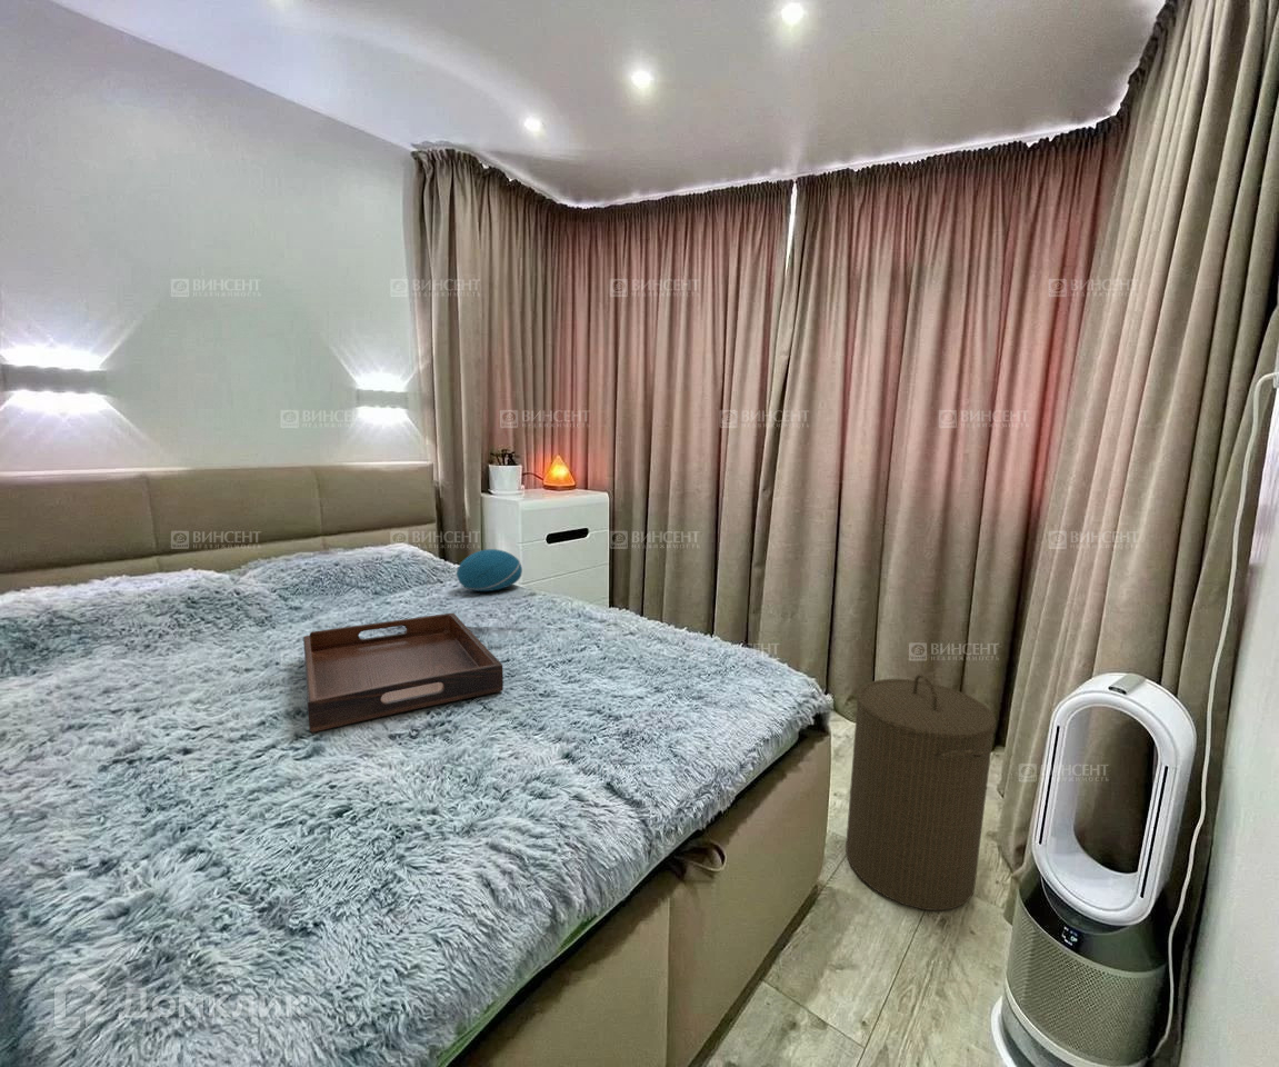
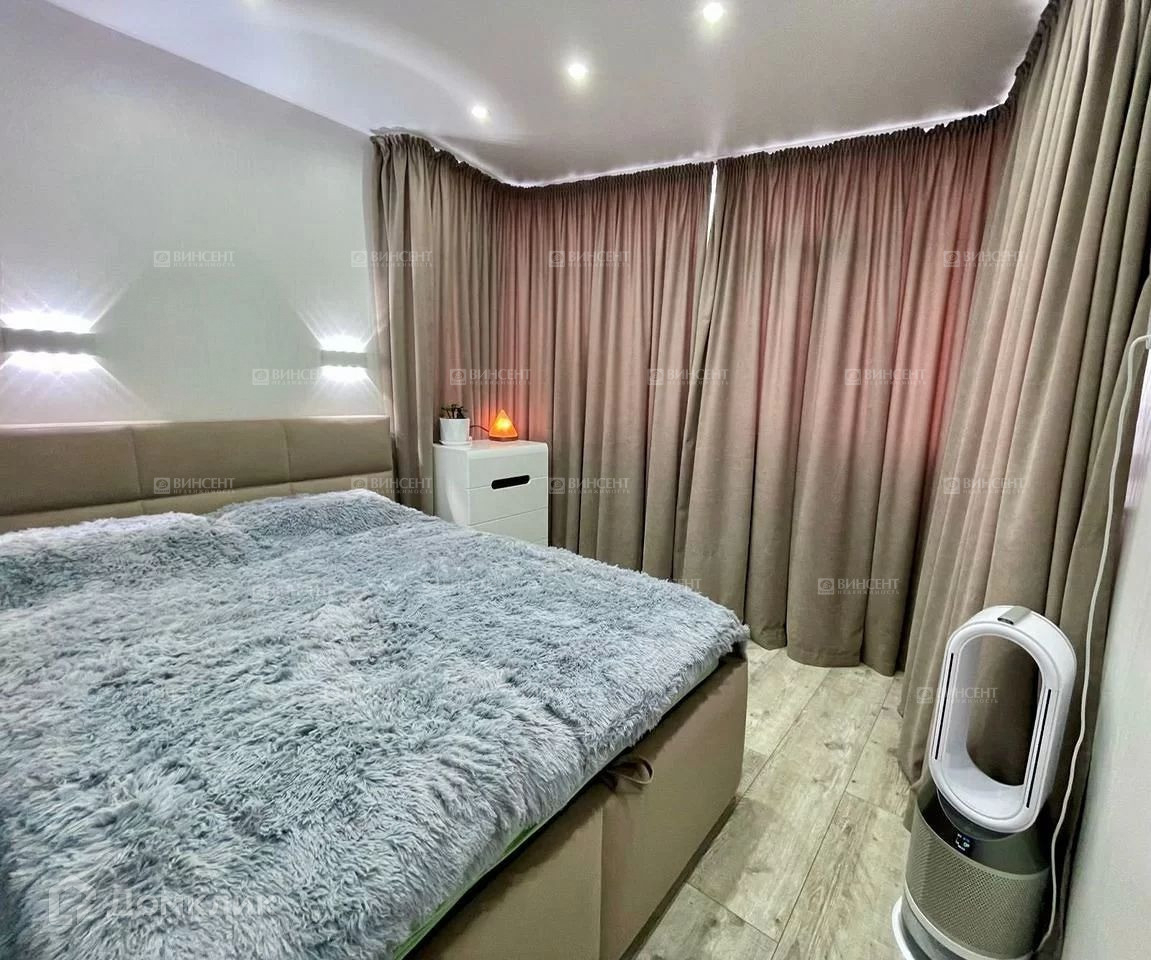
- laundry hamper [845,672,997,911]
- serving tray [302,612,504,734]
- cushion [456,548,523,592]
